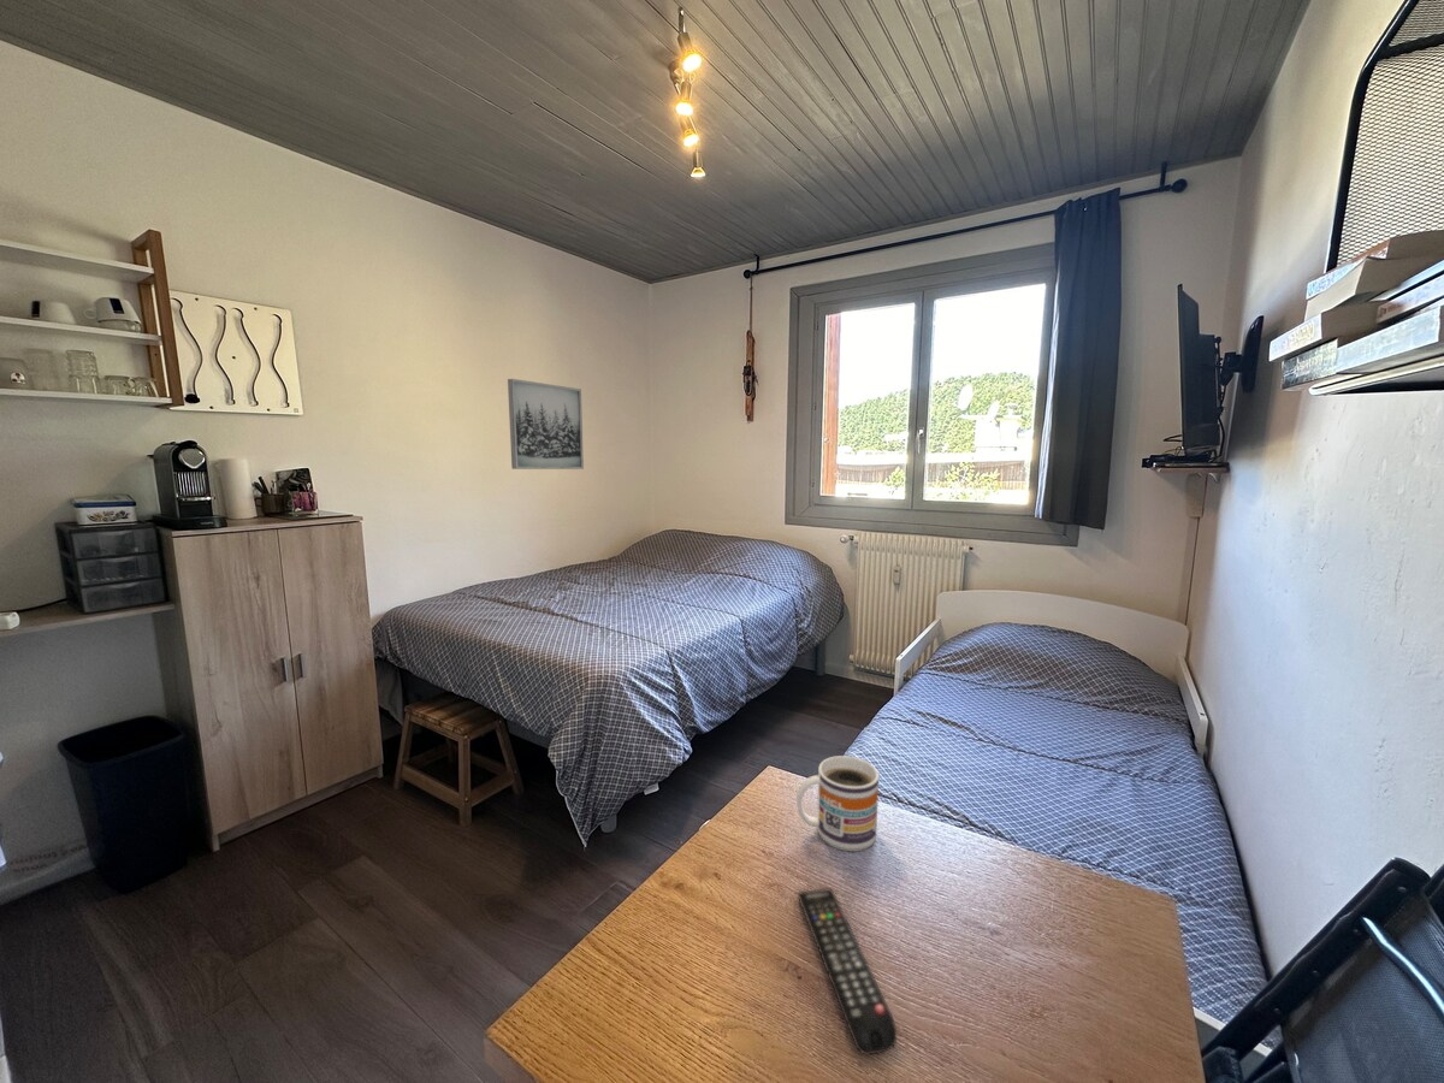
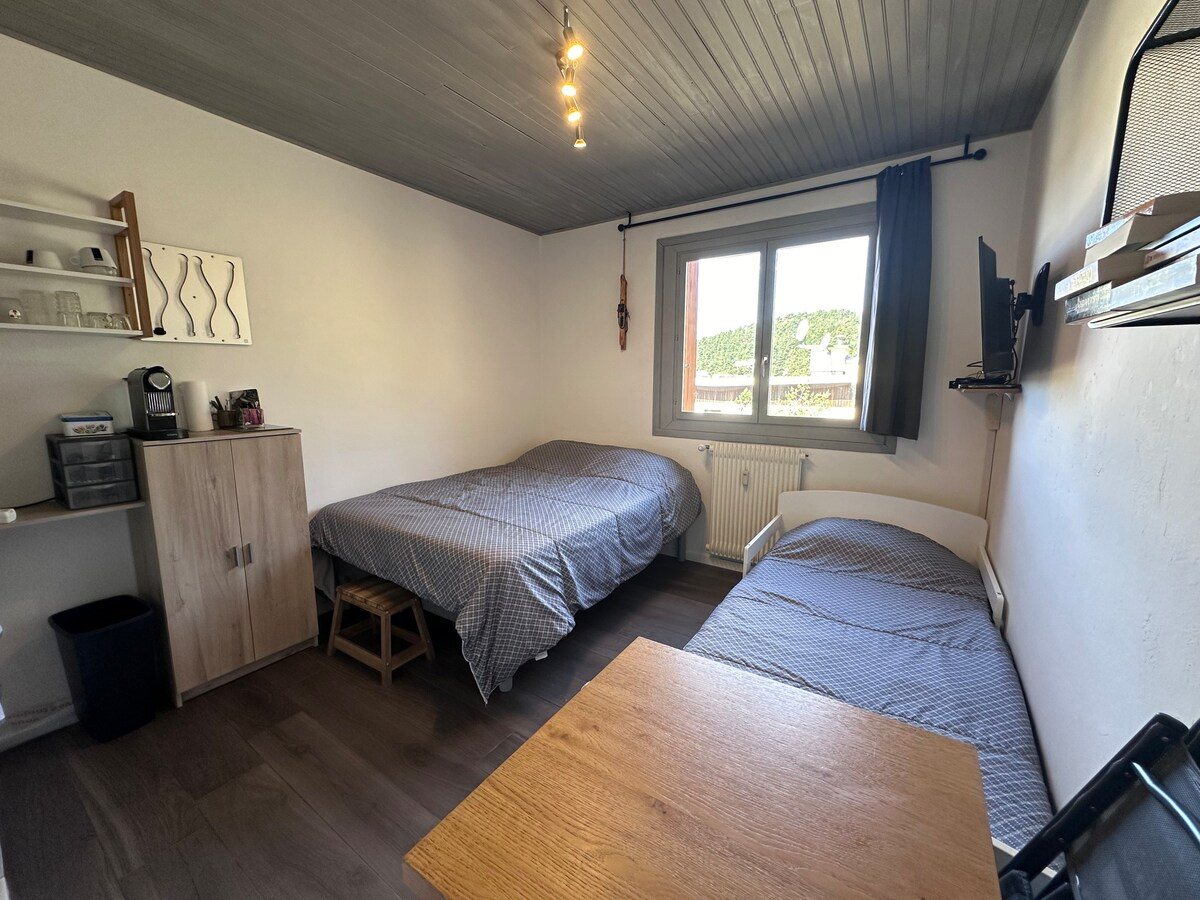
- remote control [795,887,898,1057]
- wall art [507,378,585,471]
- mug [795,754,880,852]
